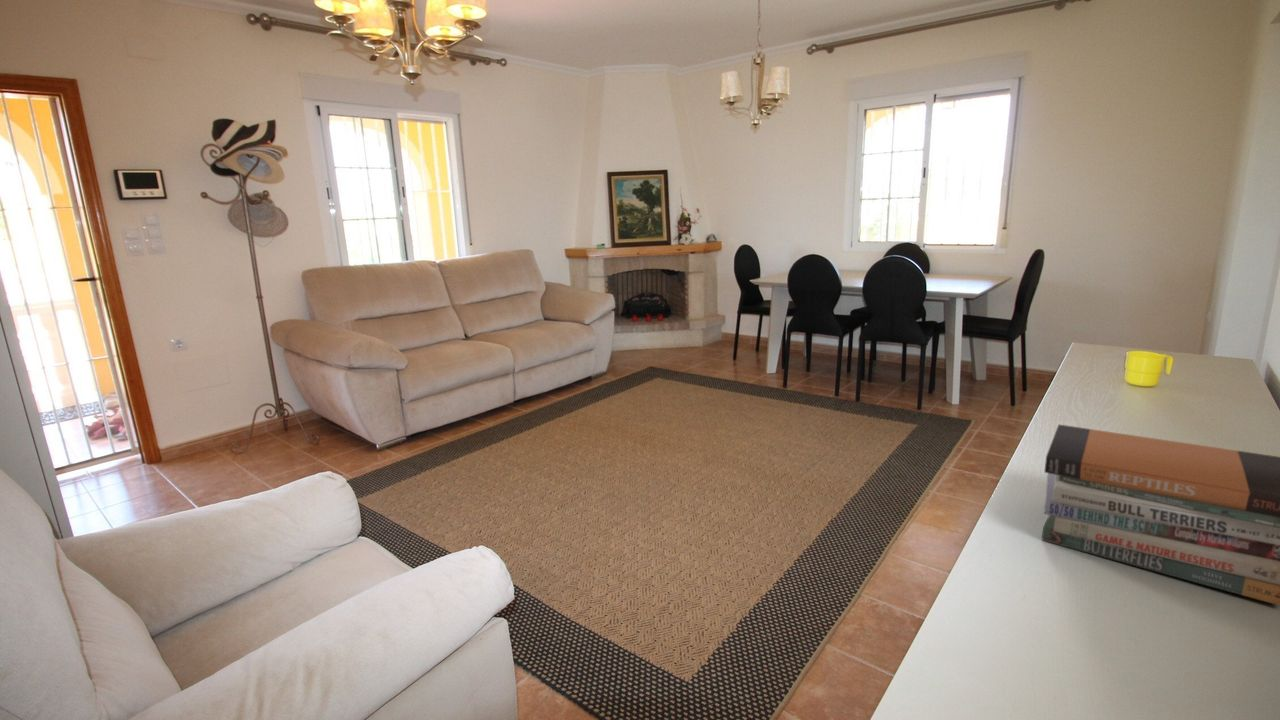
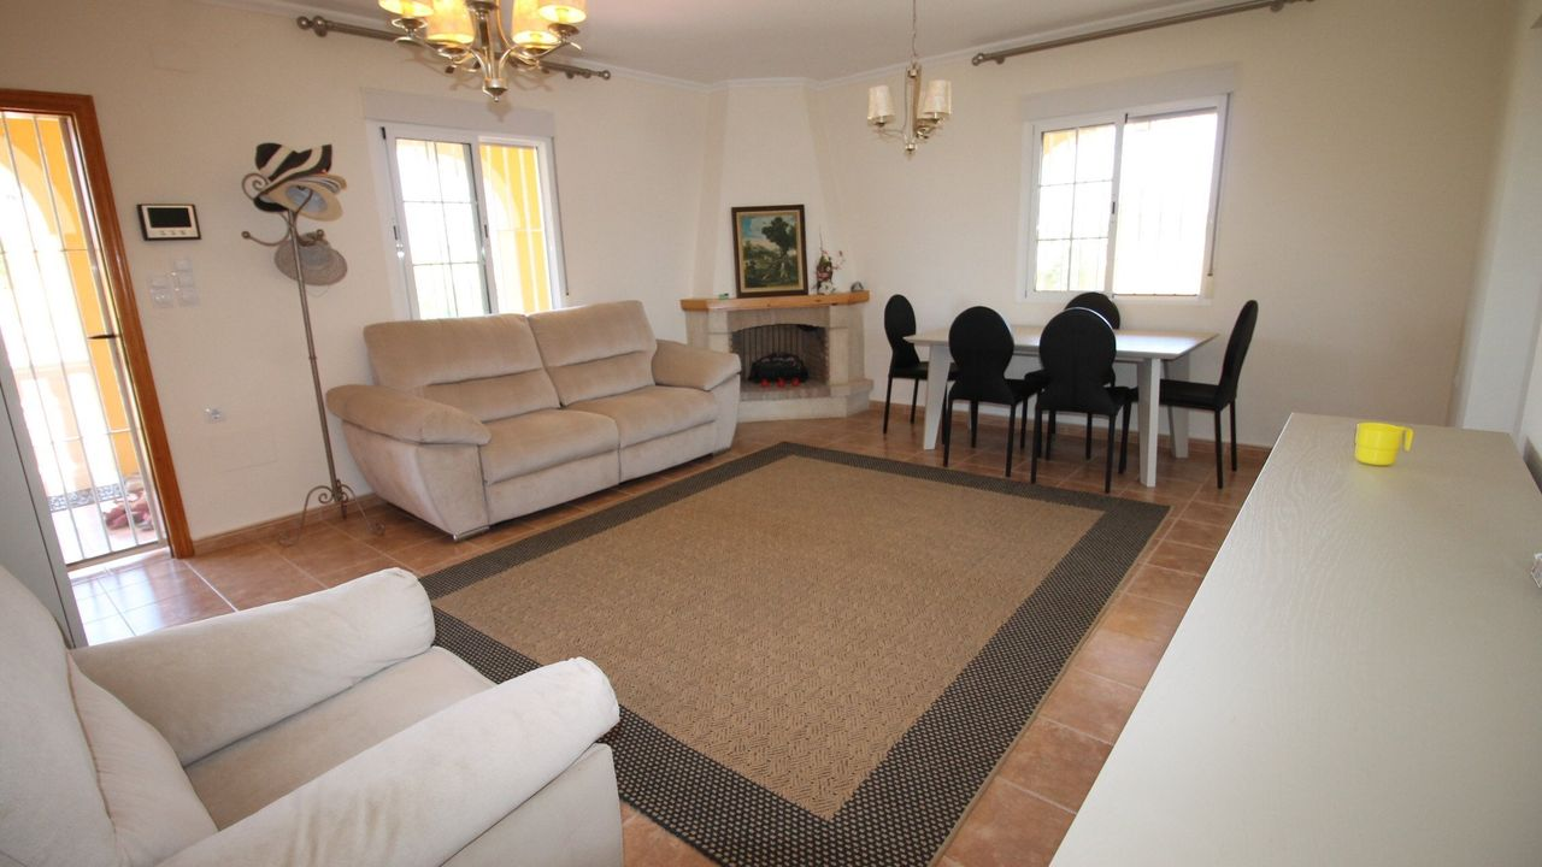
- book stack [1041,424,1280,607]
